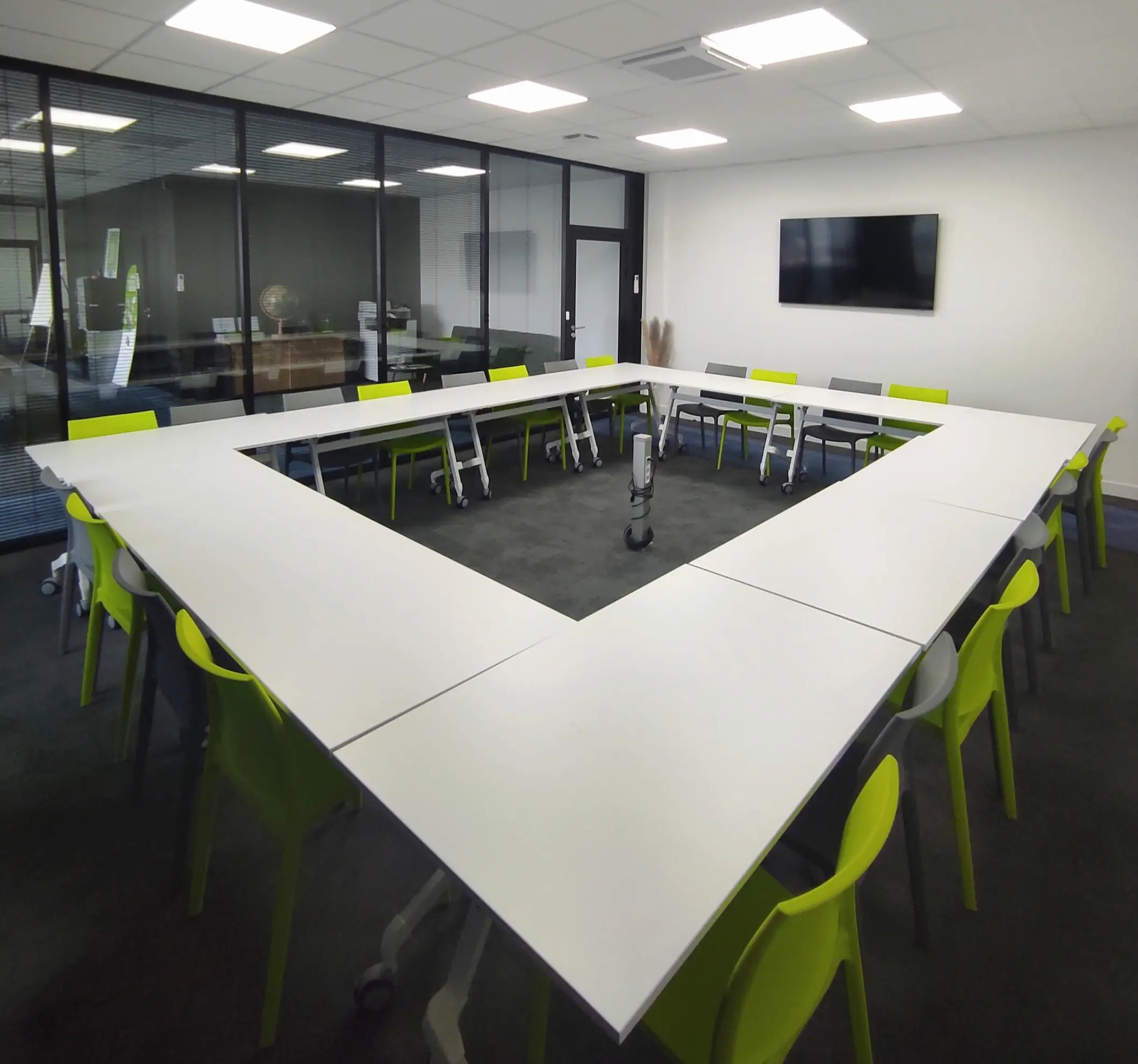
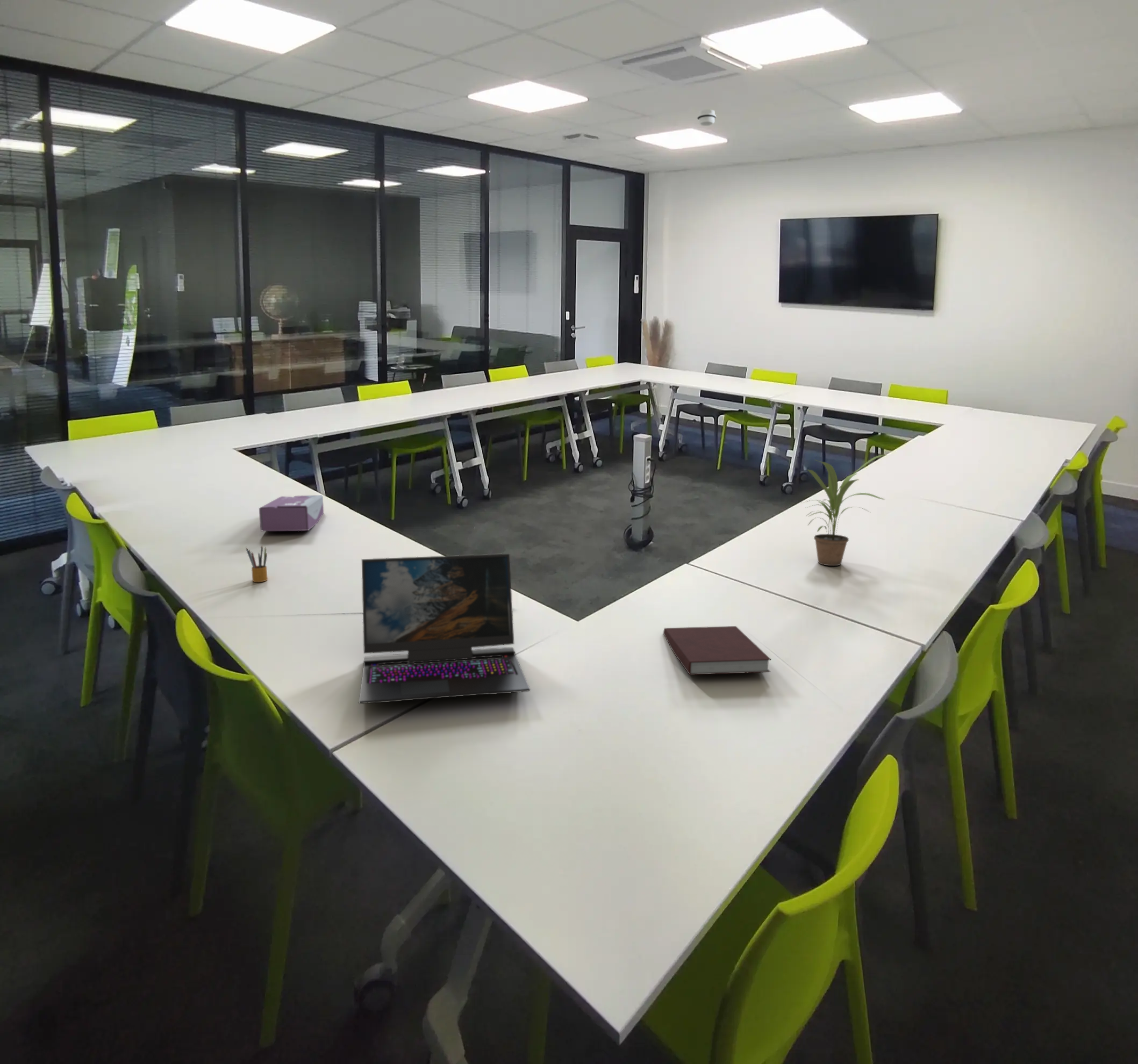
+ smoke detector [697,109,717,126]
+ notebook [663,626,772,675]
+ potted plant [801,454,886,566]
+ laptop [358,553,531,704]
+ pencil box [246,544,268,583]
+ tissue box [259,494,324,532]
